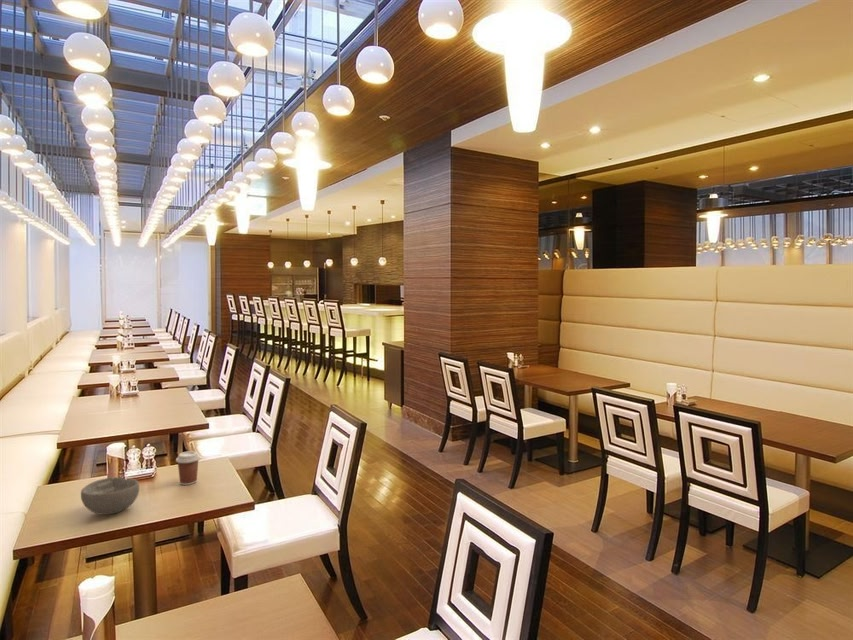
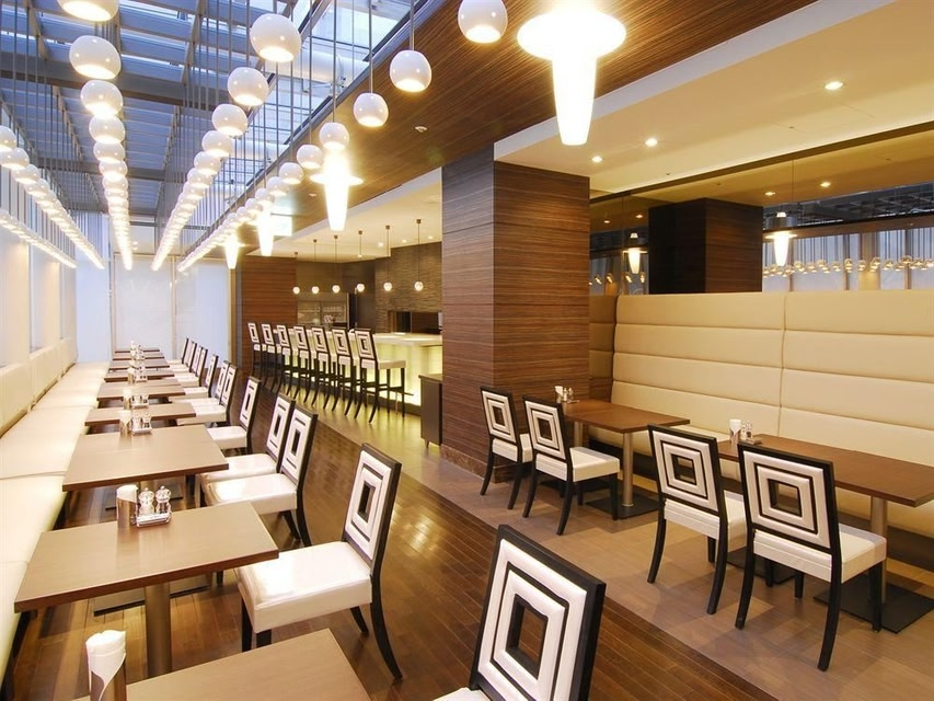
- bowl [80,476,140,516]
- coffee cup [175,450,201,486]
